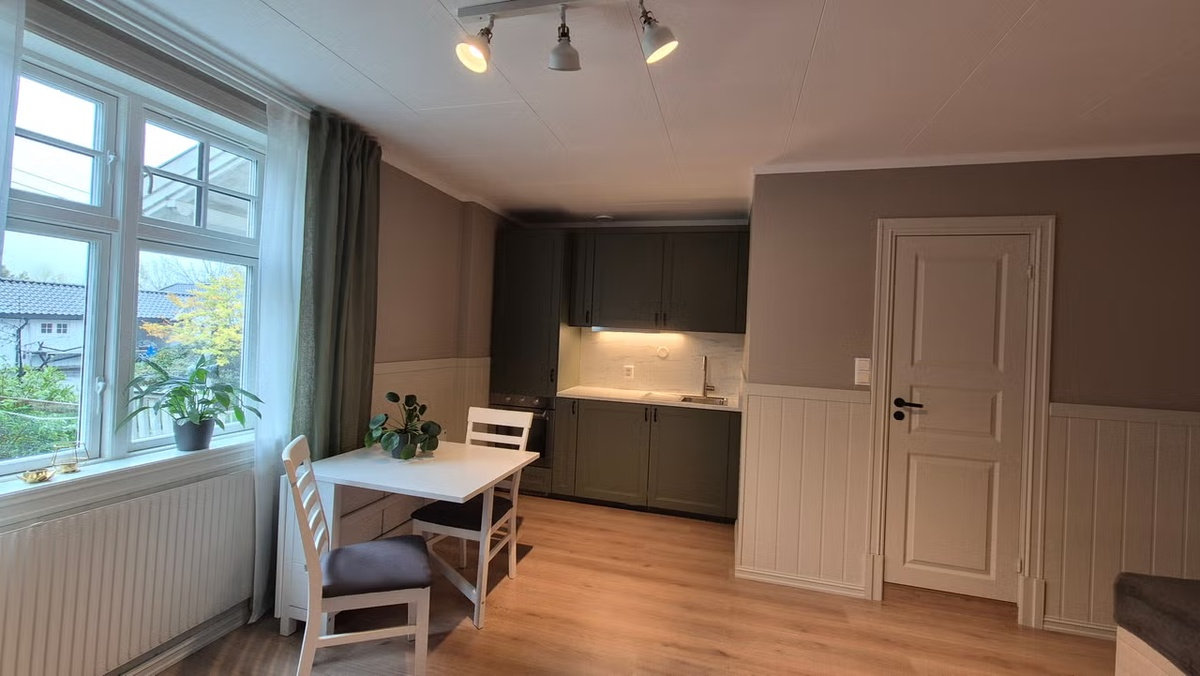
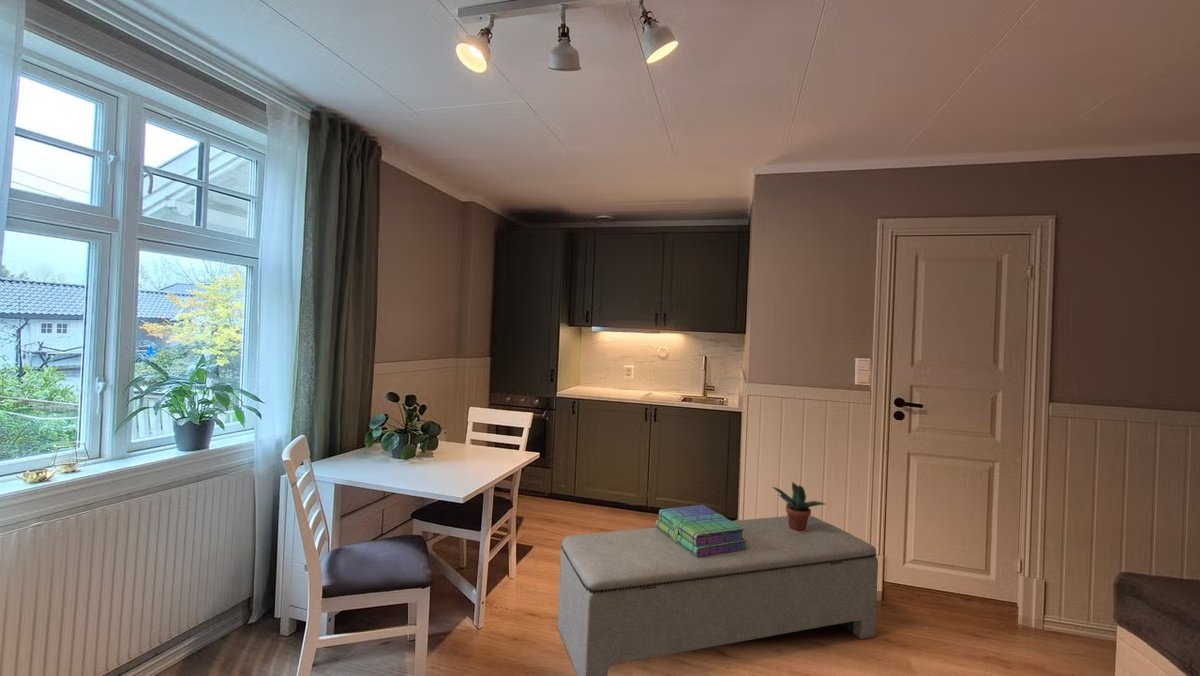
+ stack of books [654,504,747,557]
+ potted plant [771,481,827,532]
+ bench [557,515,879,676]
